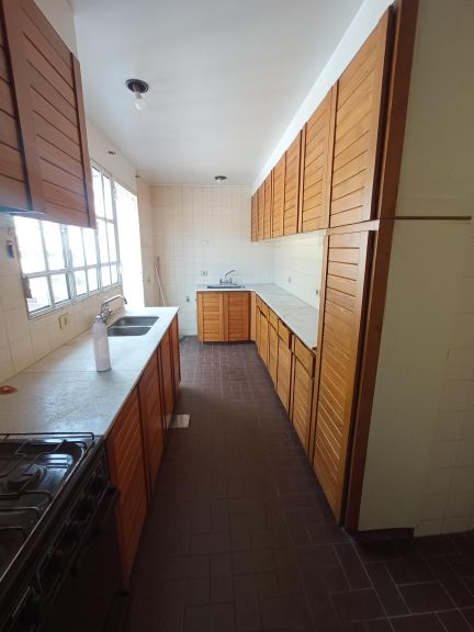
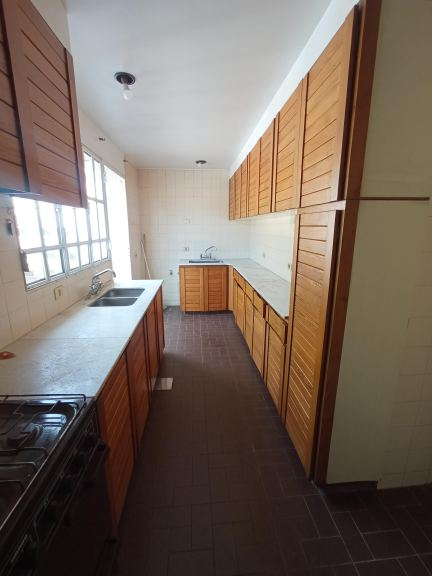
- bottle [91,315,112,372]
